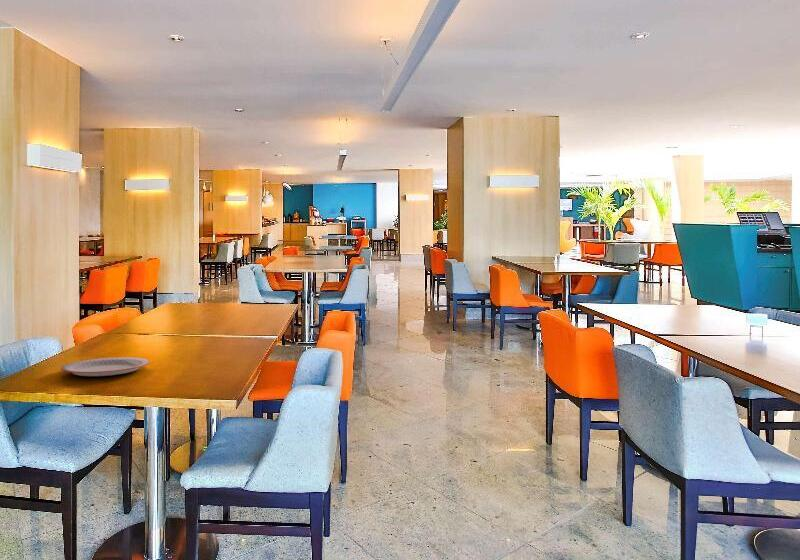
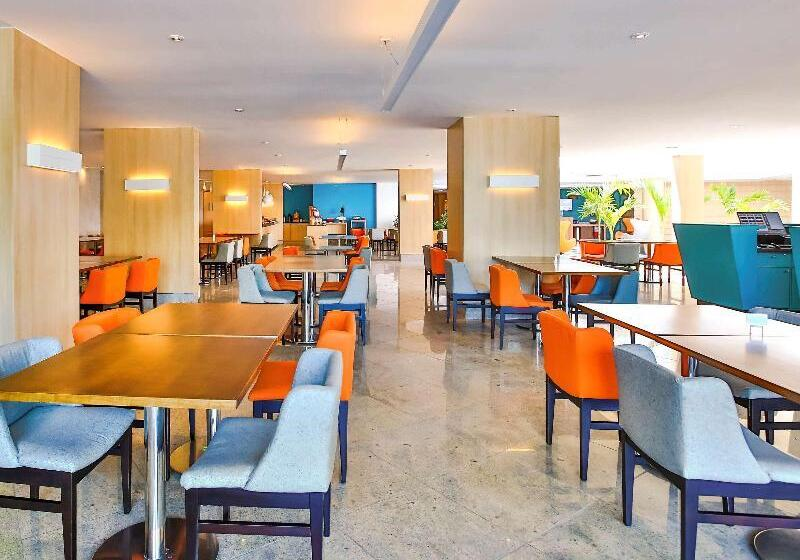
- plate [60,356,151,377]
